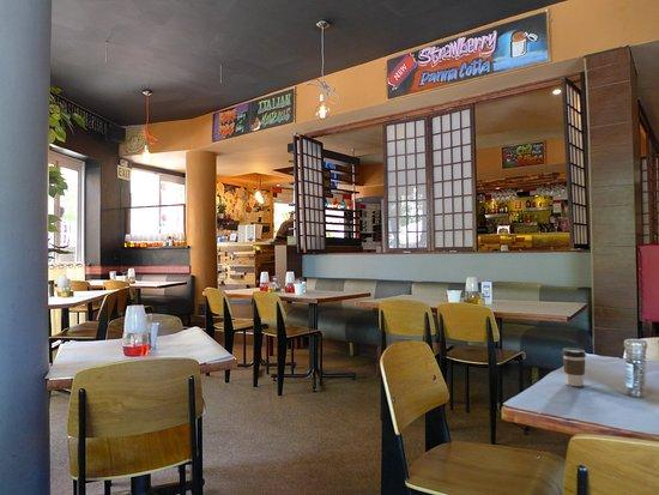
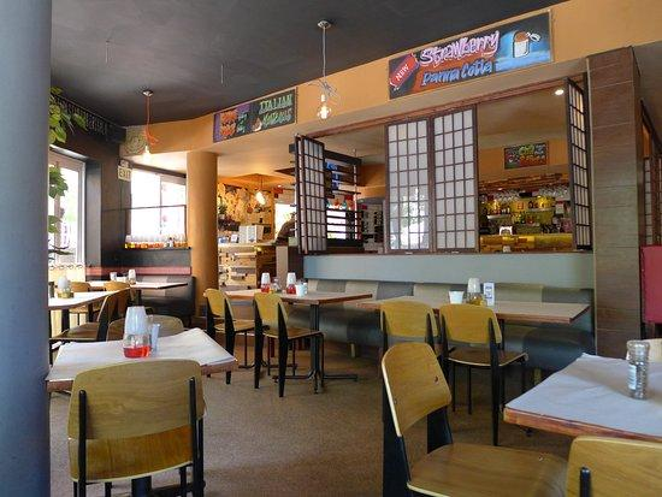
- coffee cup [561,348,587,387]
